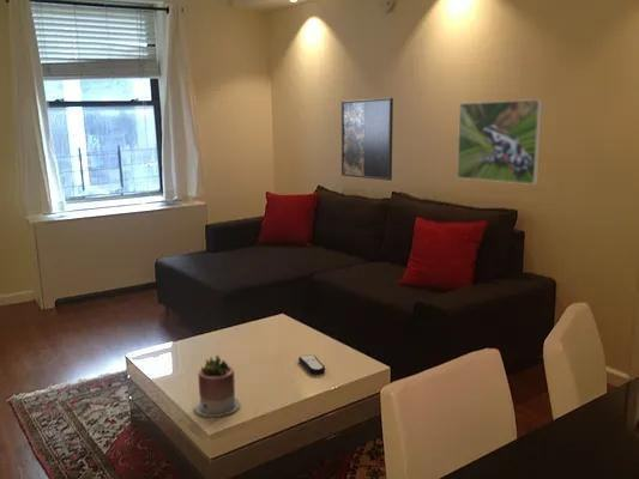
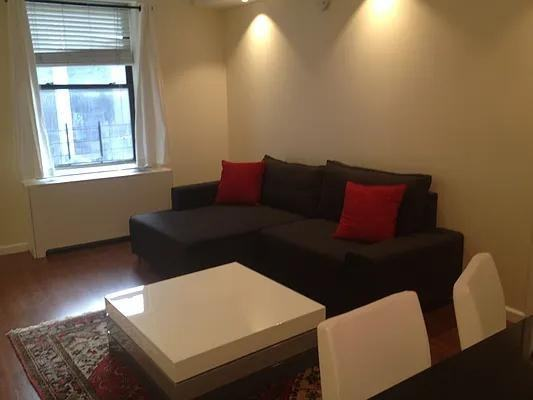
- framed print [456,98,544,186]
- remote control [297,353,326,375]
- succulent planter [193,354,241,418]
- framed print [340,97,394,182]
